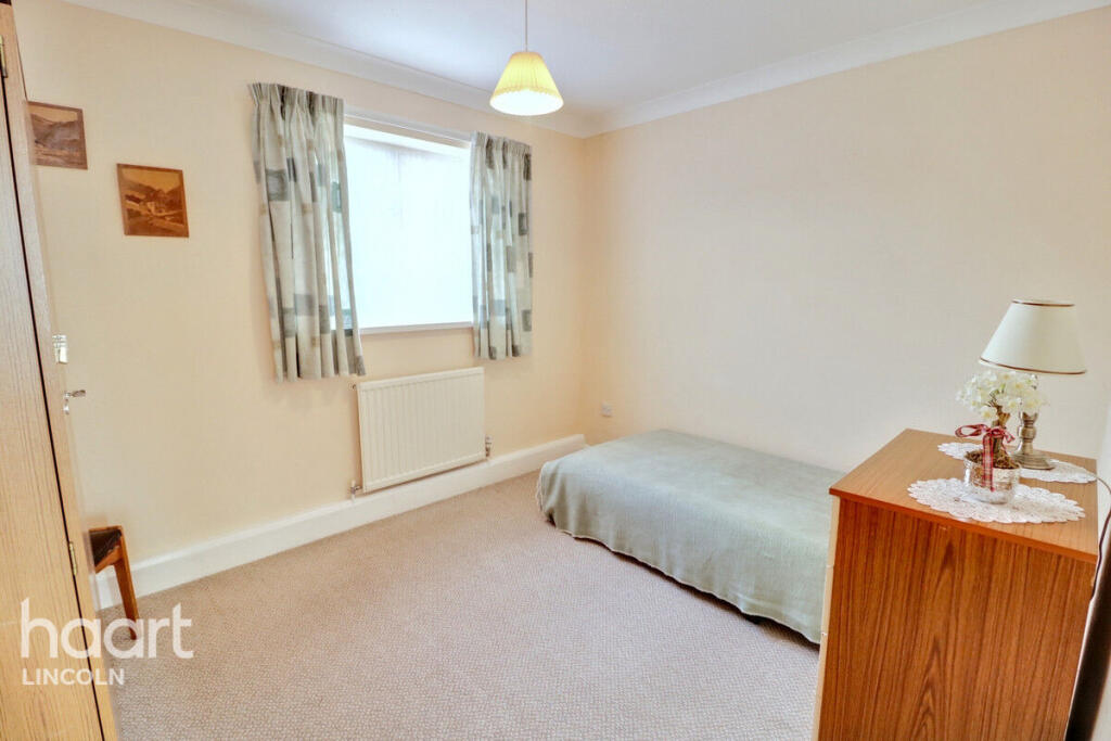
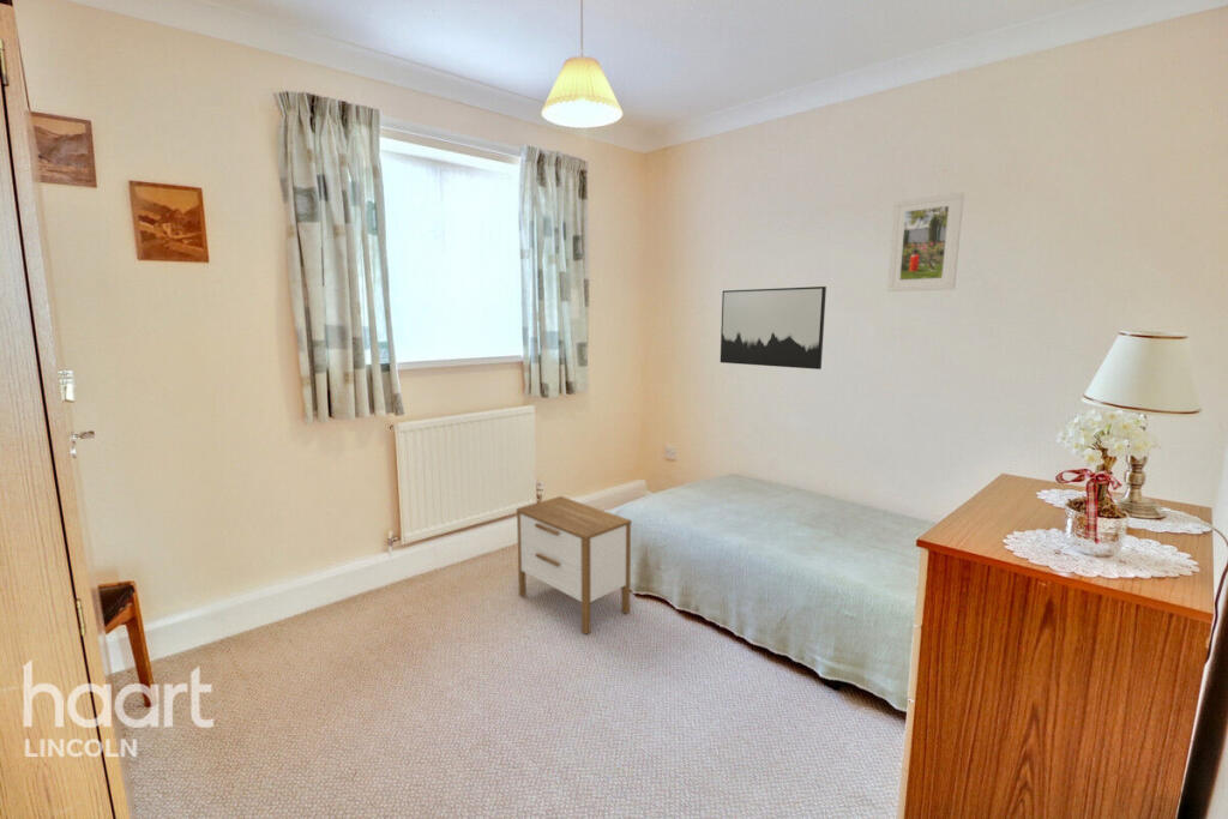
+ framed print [886,191,965,293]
+ nightstand [516,495,633,636]
+ wall art [720,285,827,371]
